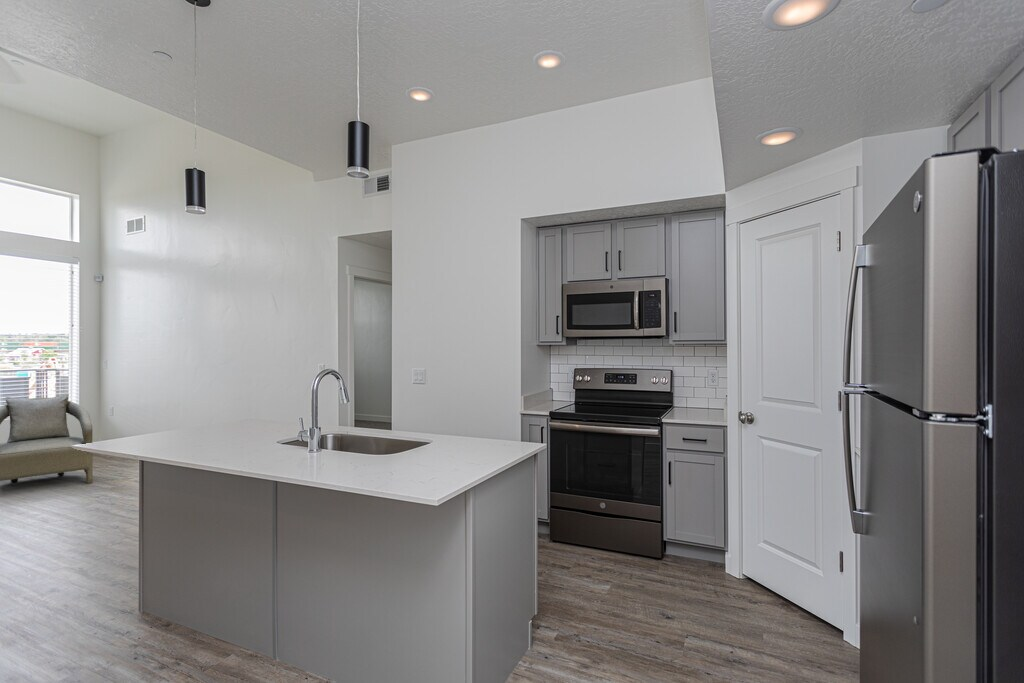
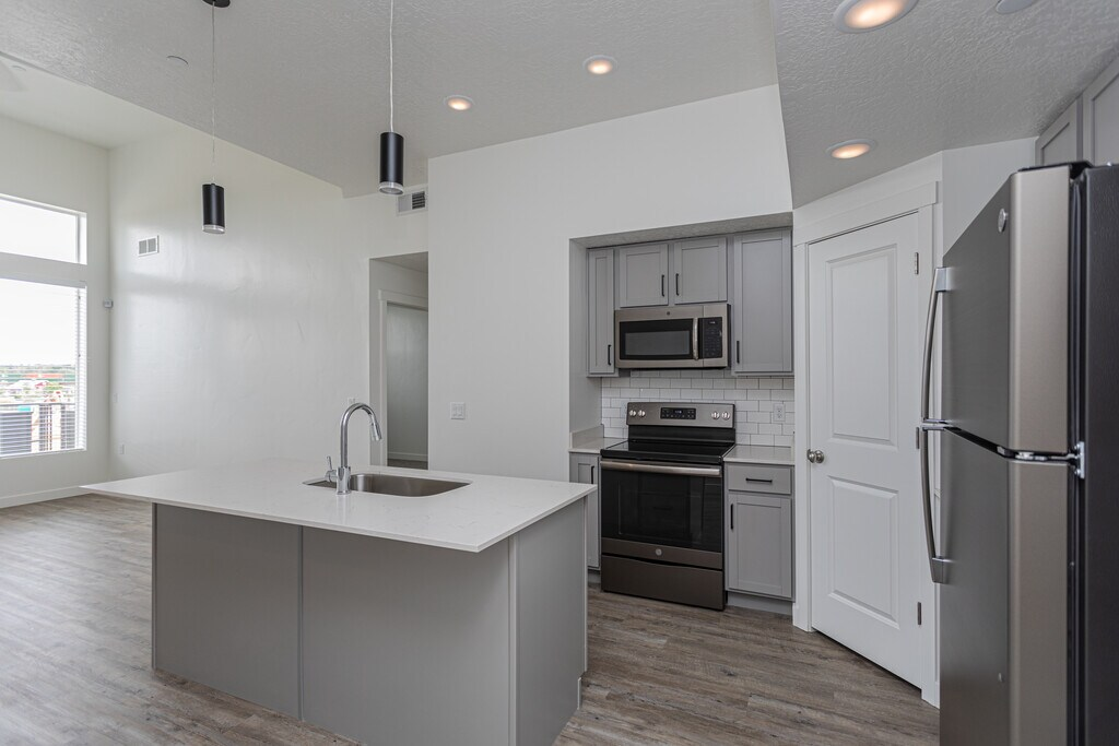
- armchair [0,393,94,485]
